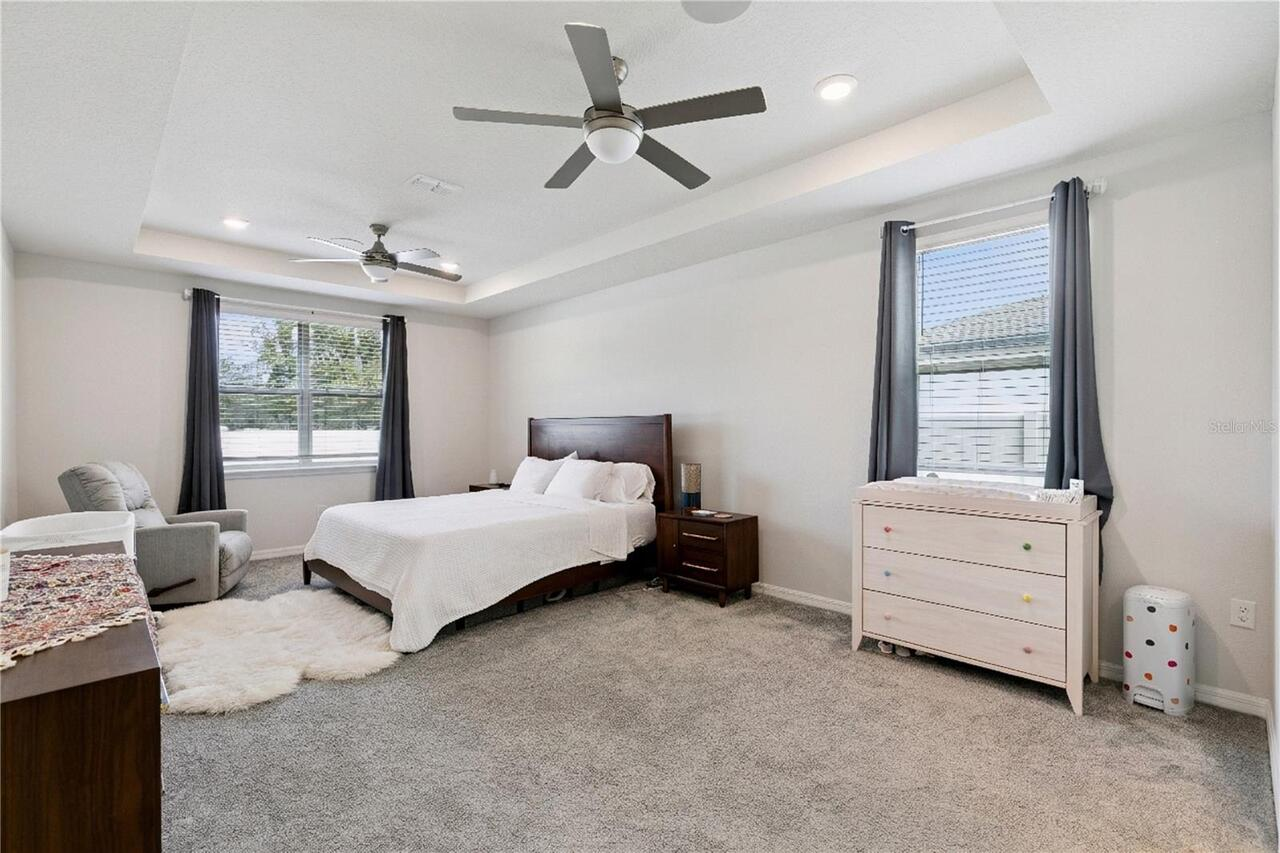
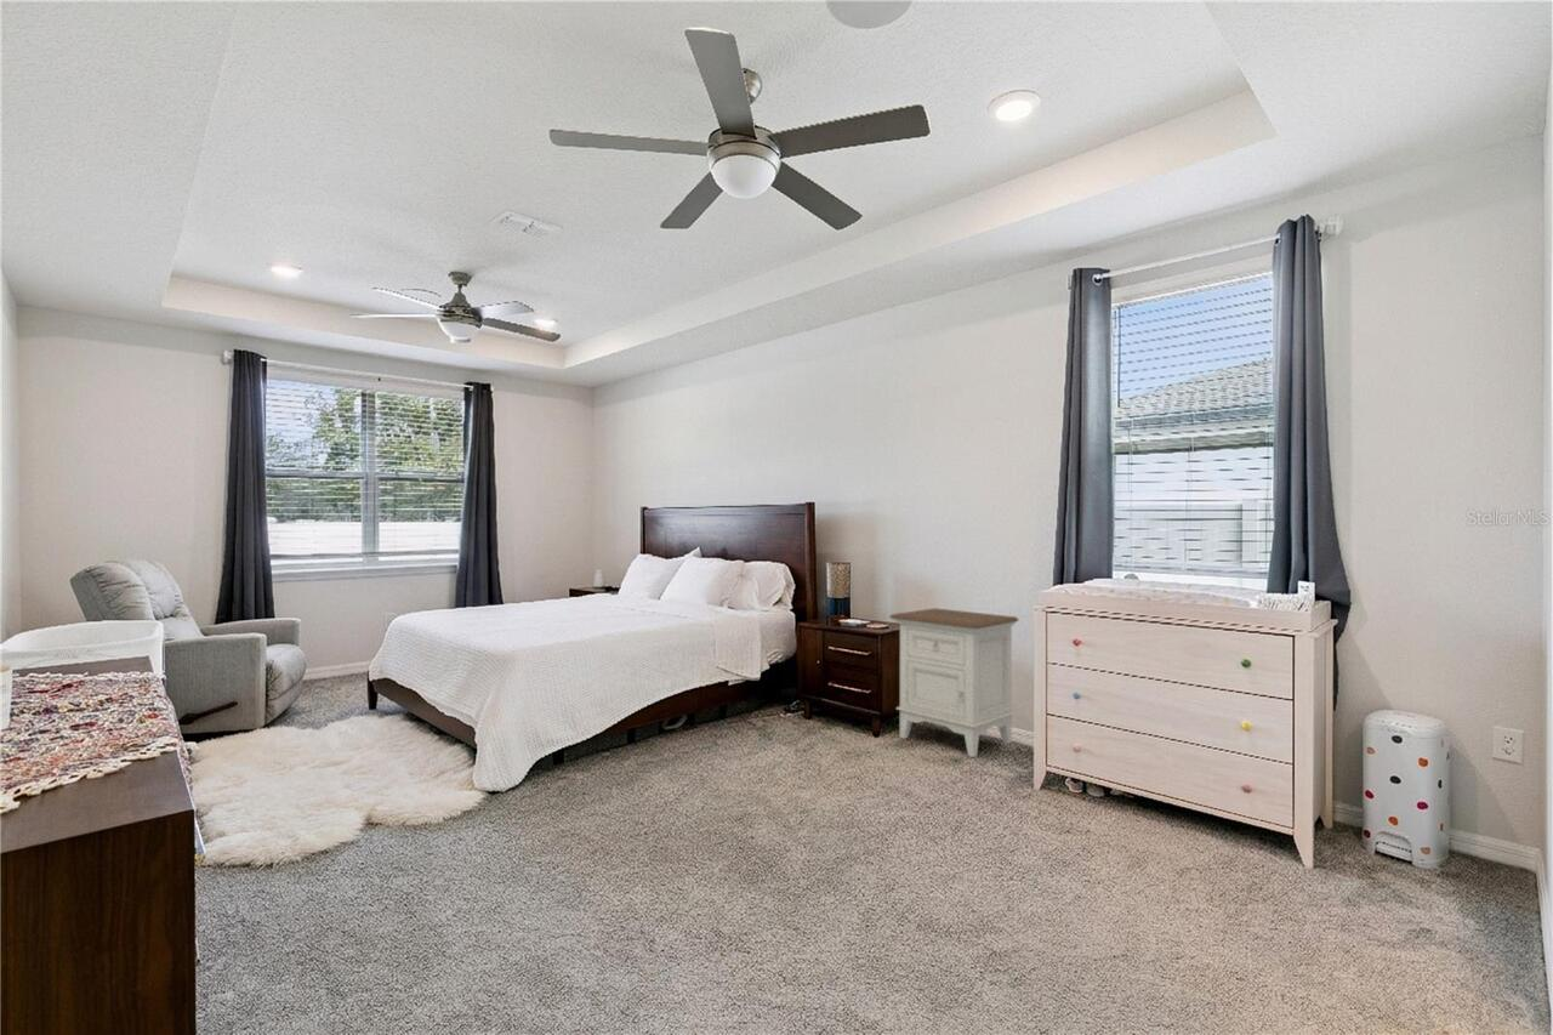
+ nightstand [888,607,1019,758]
